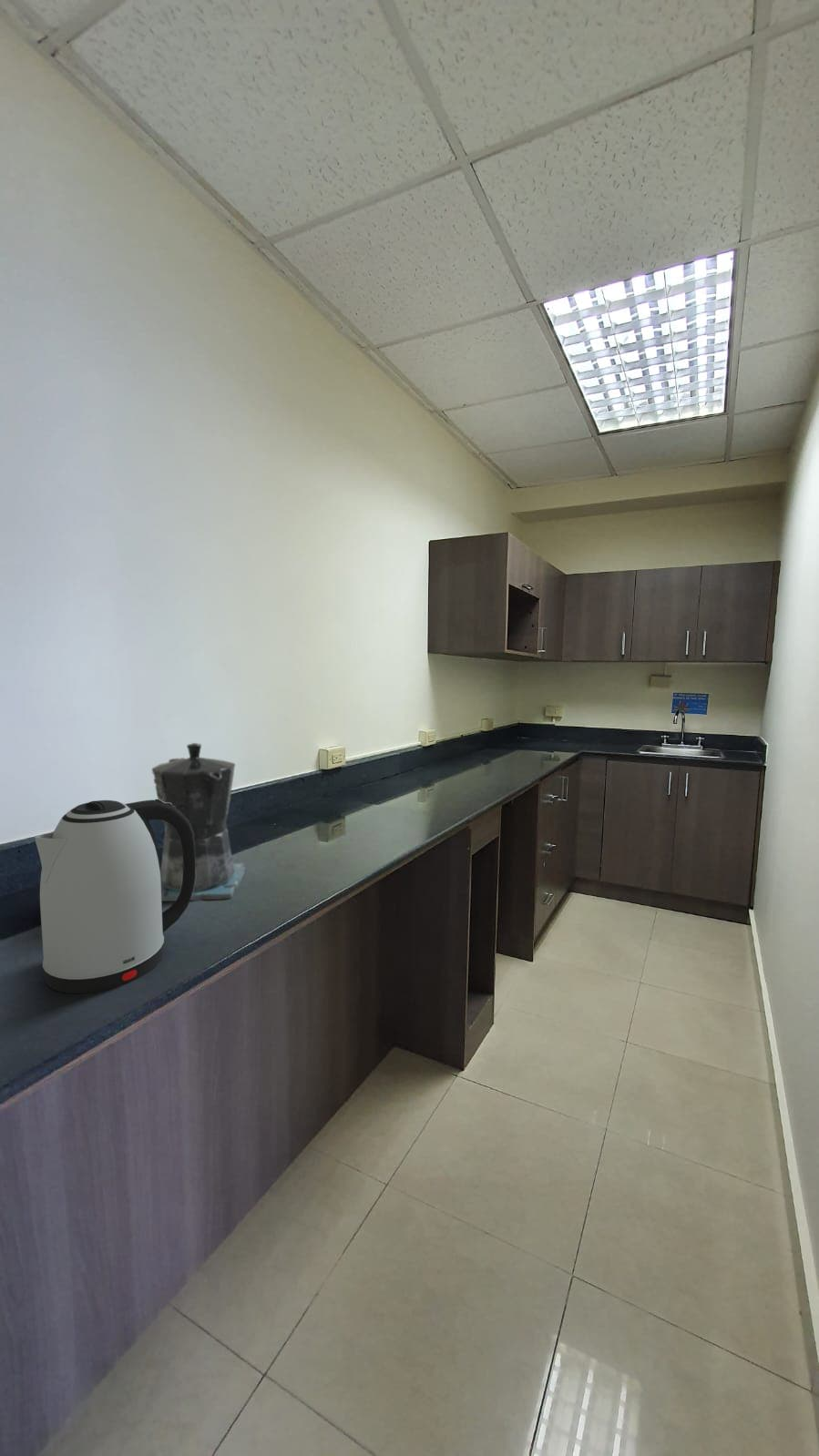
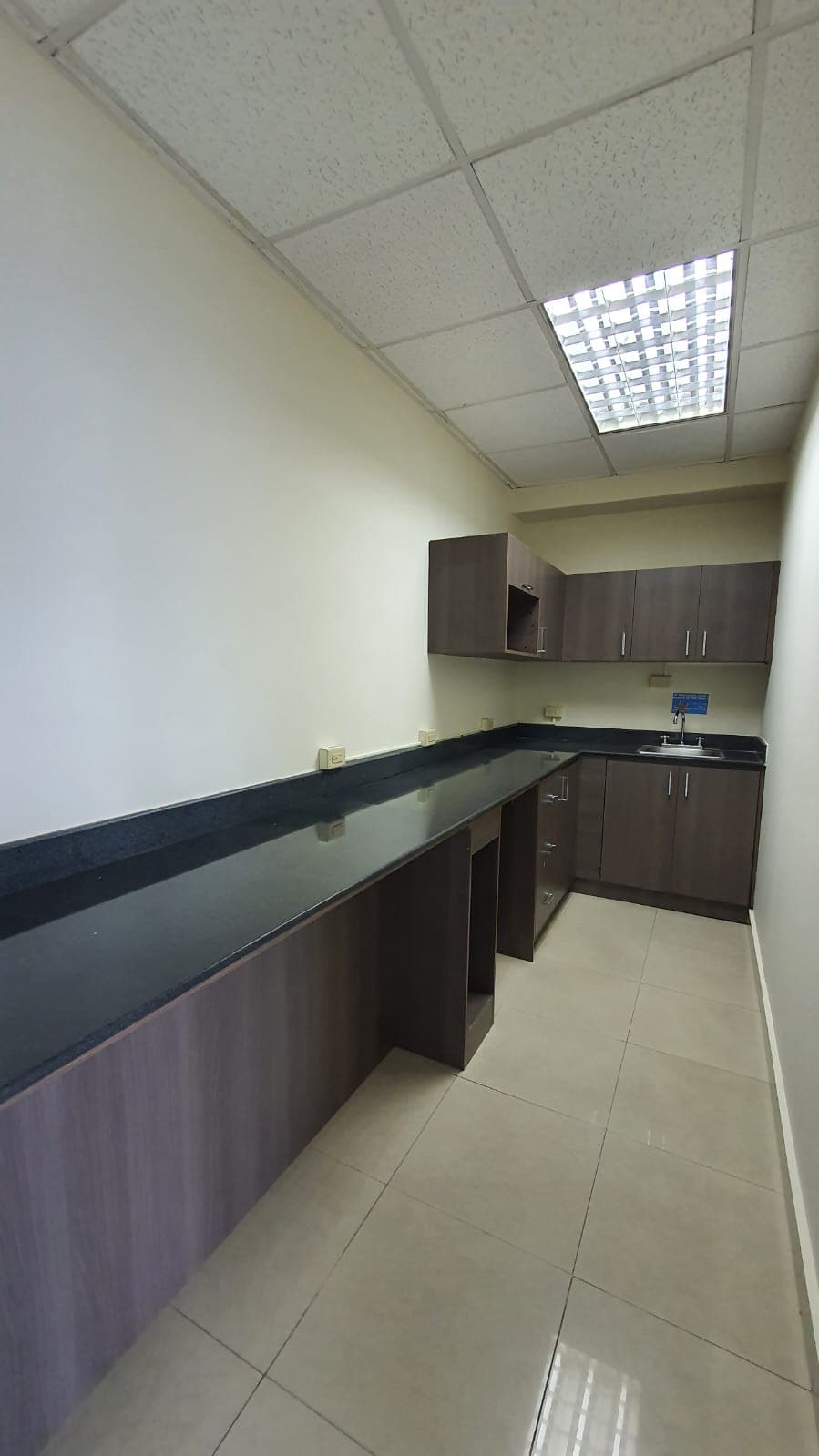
- kettle [34,798,196,994]
- coffee maker [151,742,246,902]
